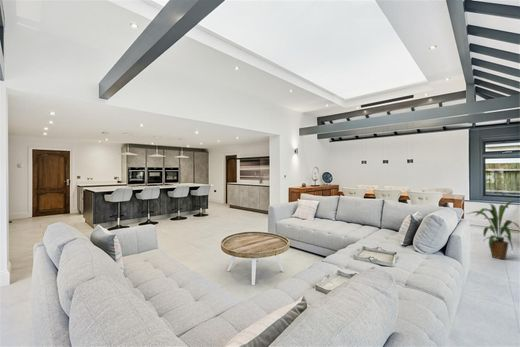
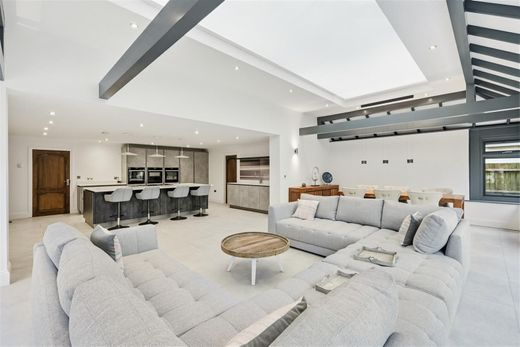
- house plant [466,199,520,260]
